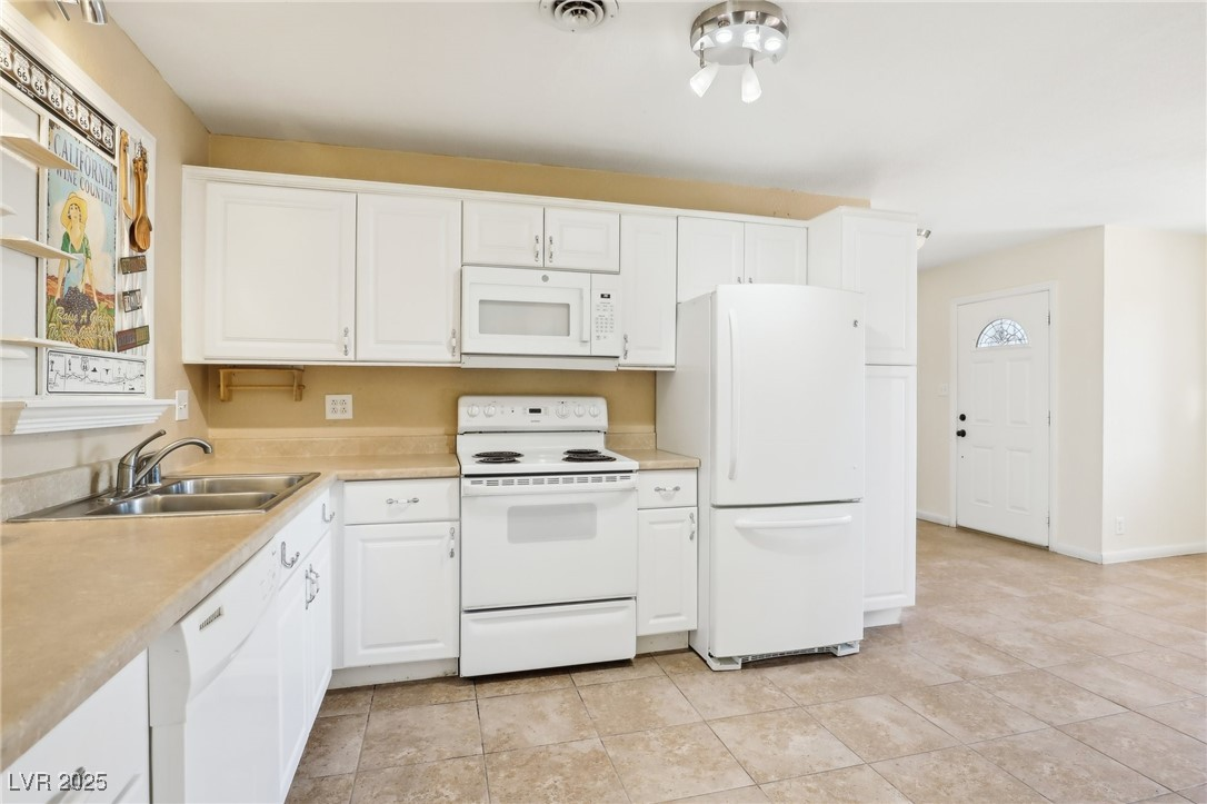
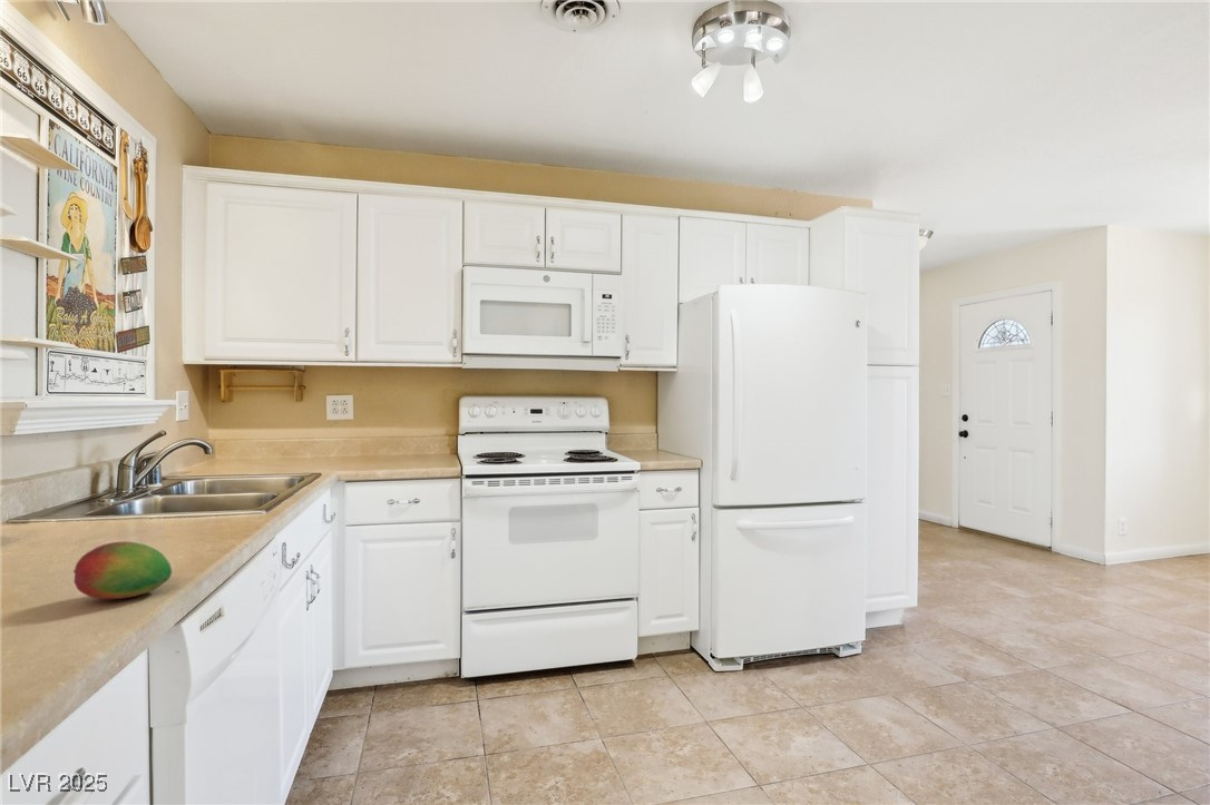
+ fruit [72,540,173,600]
